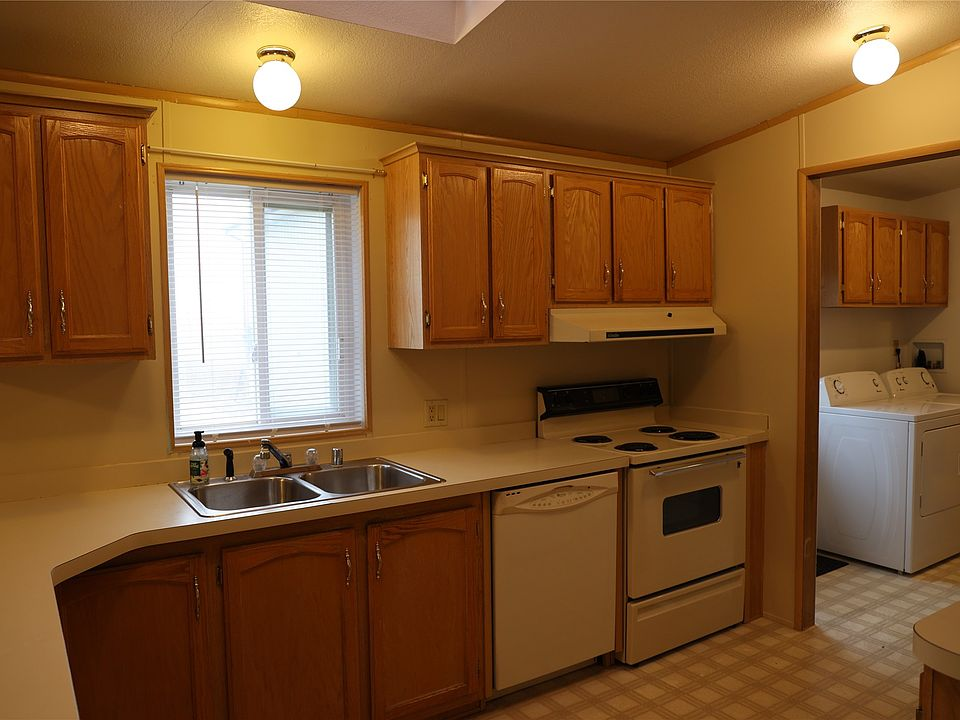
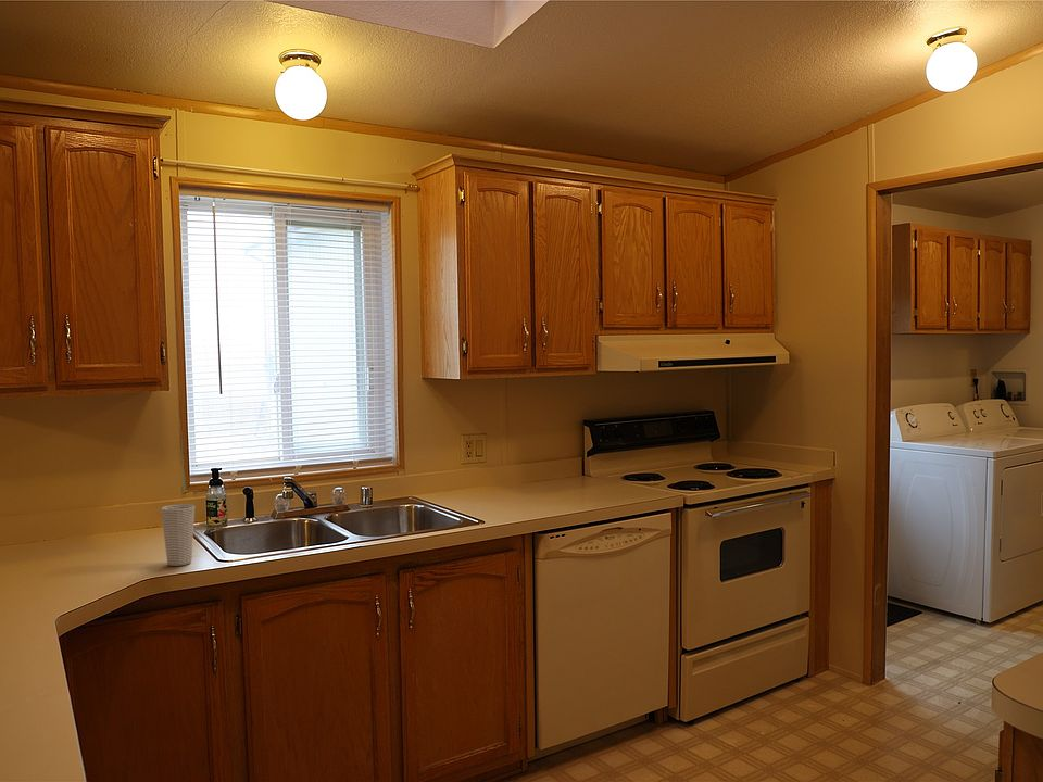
+ cup [160,503,196,567]
